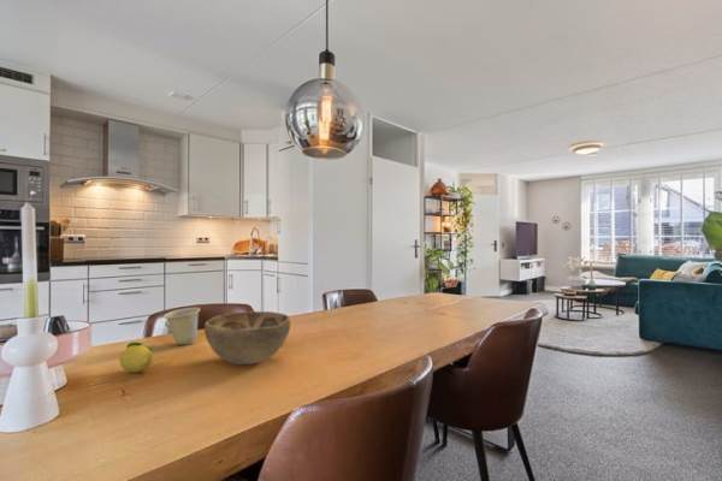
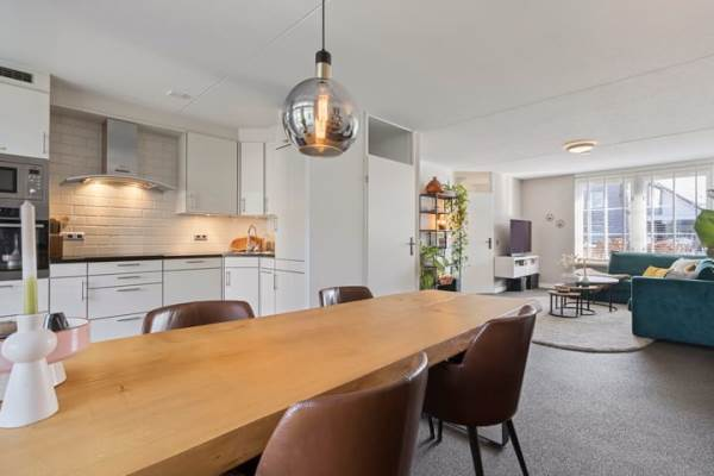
- cup [162,307,201,346]
- fruit [119,342,154,374]
- decorative bowl [203,310,291,366]
